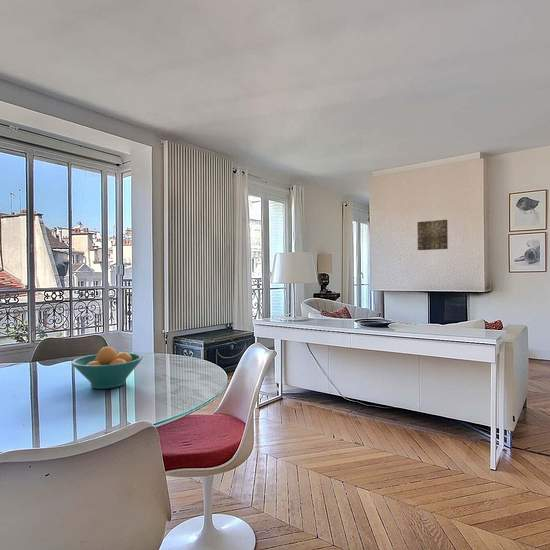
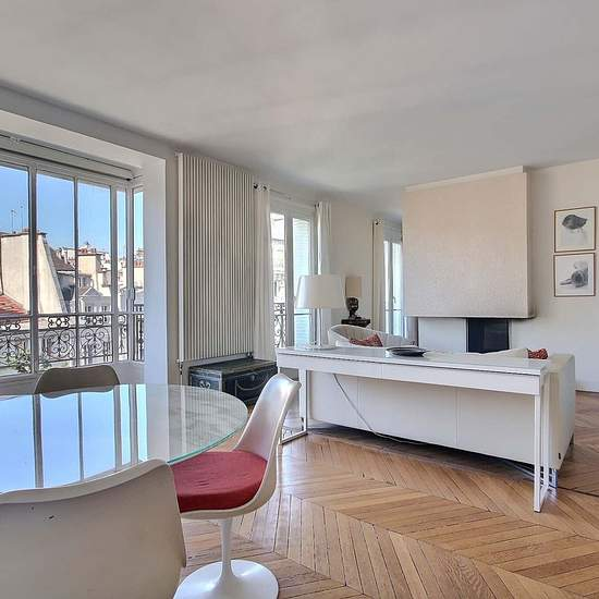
- fruit bowl [70,346,144,390]
- wall art [416,219,449,251]
